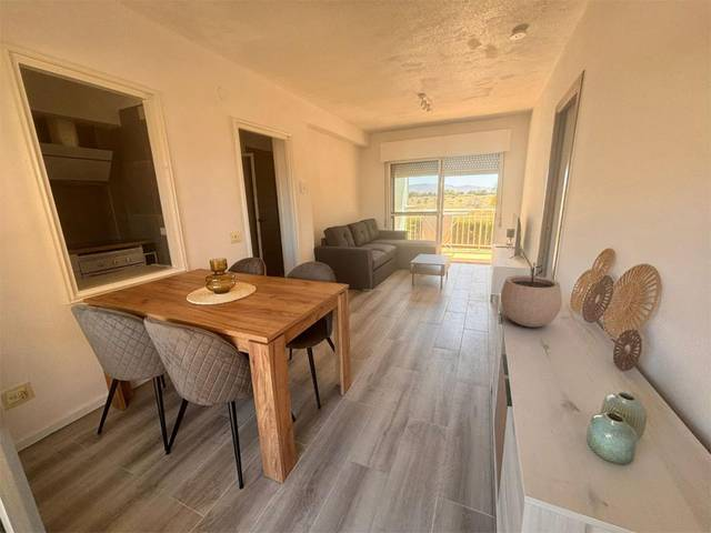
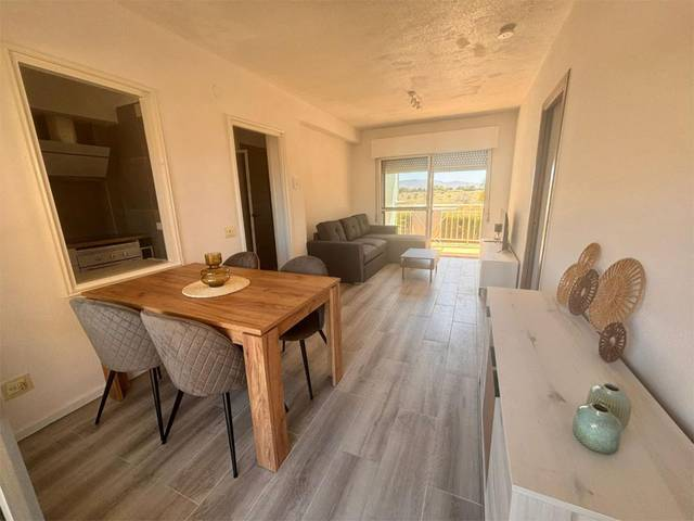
- plant pot [500,262,563,328]
